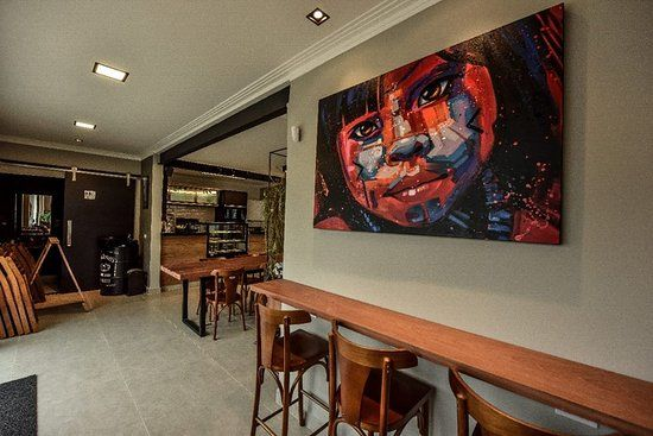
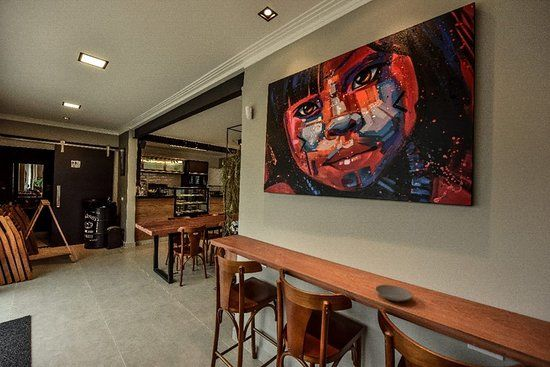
+ plate [375,284,414,302]
